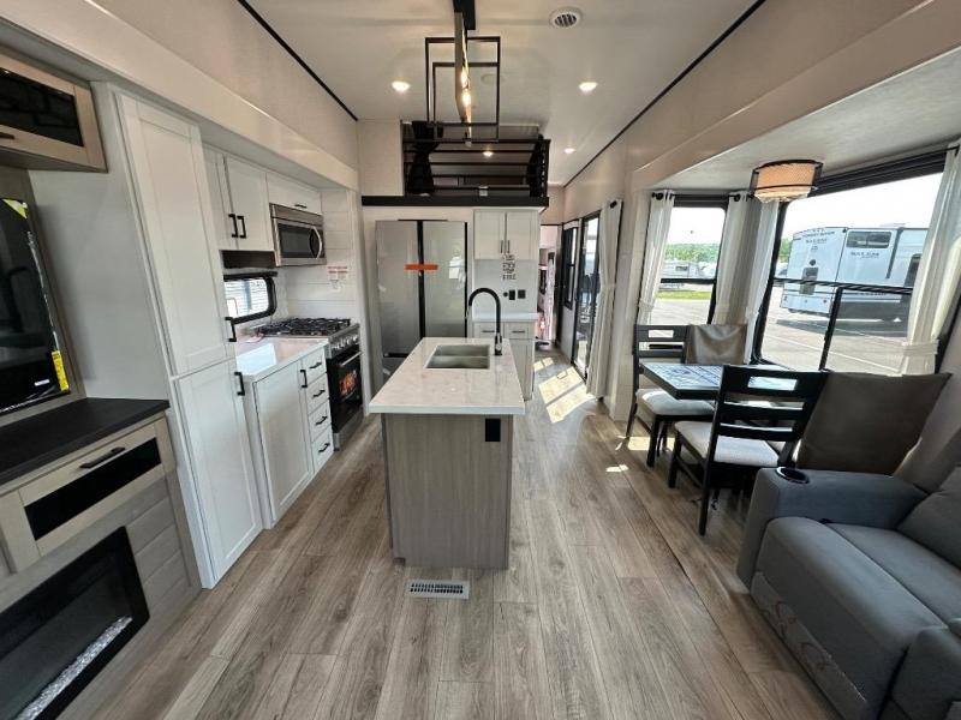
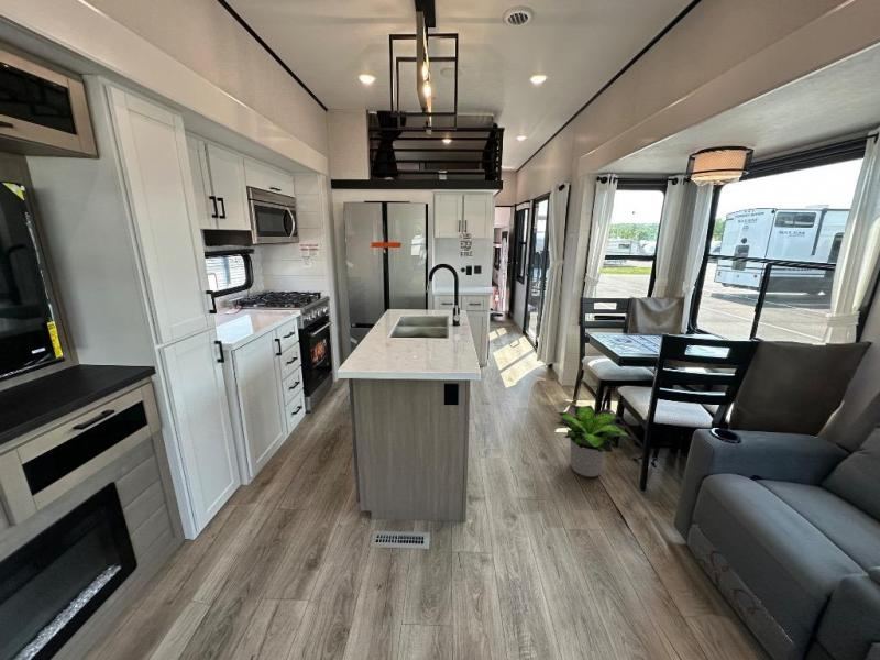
+ potted plant [557,404,636,479]
